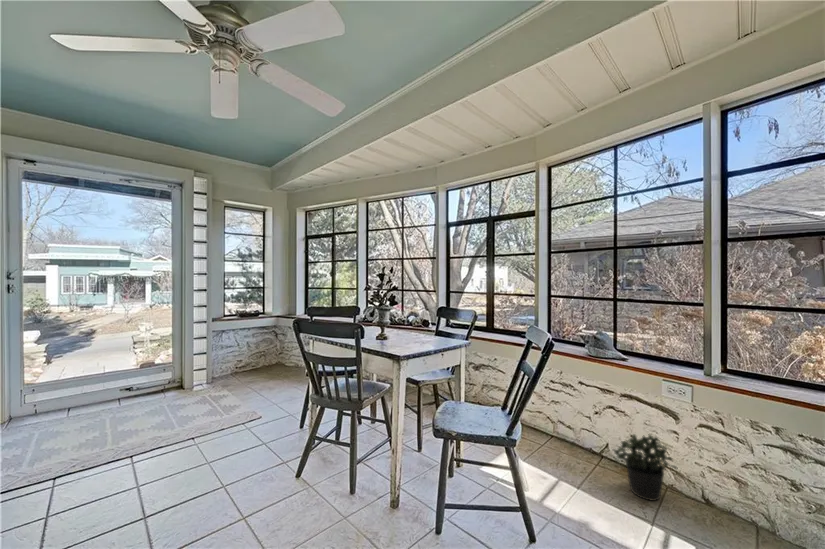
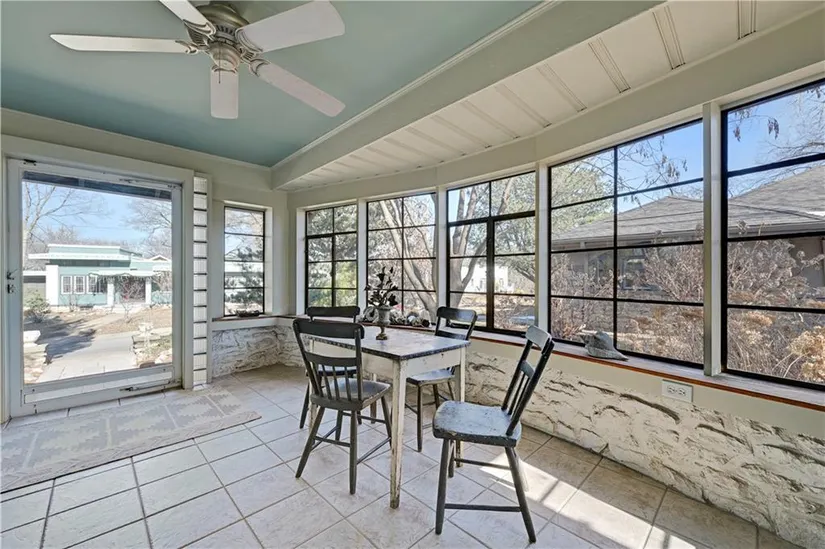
- potted plant [611,433,678,502]
